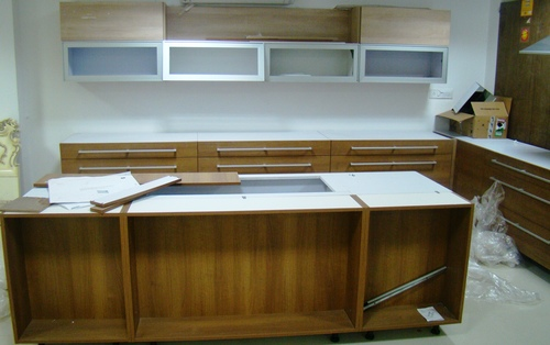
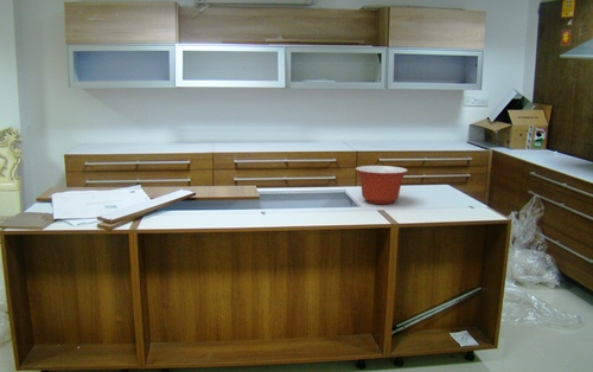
+ mixing bowl [355,165,409,205]
